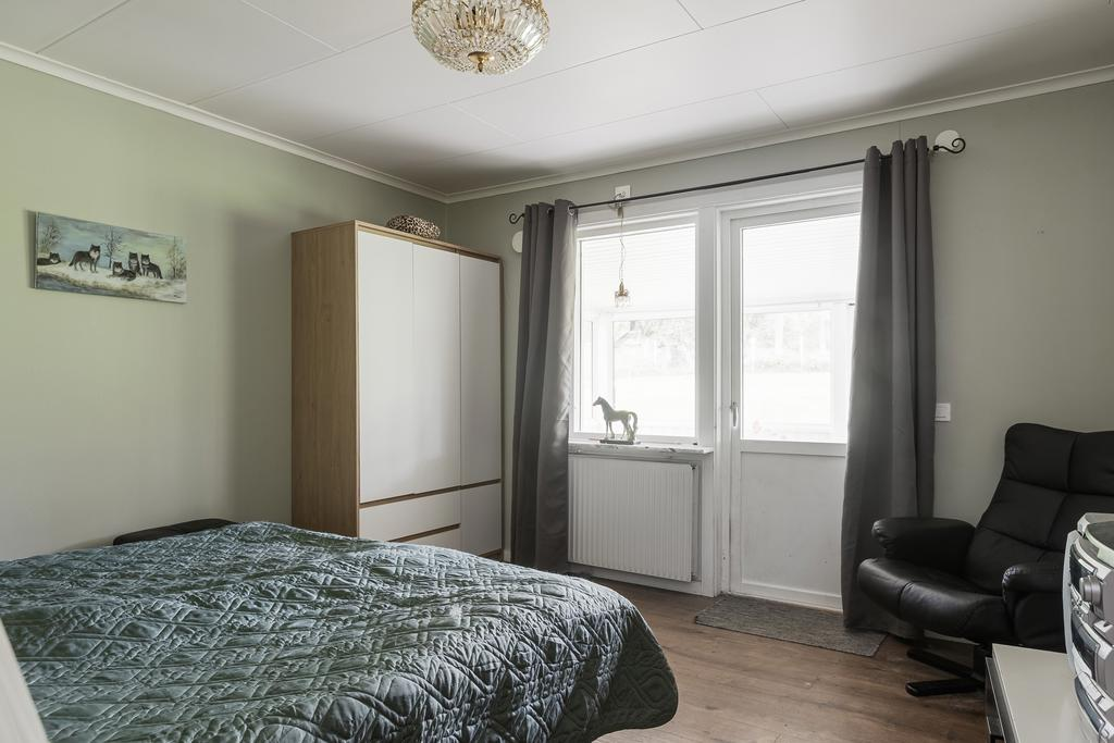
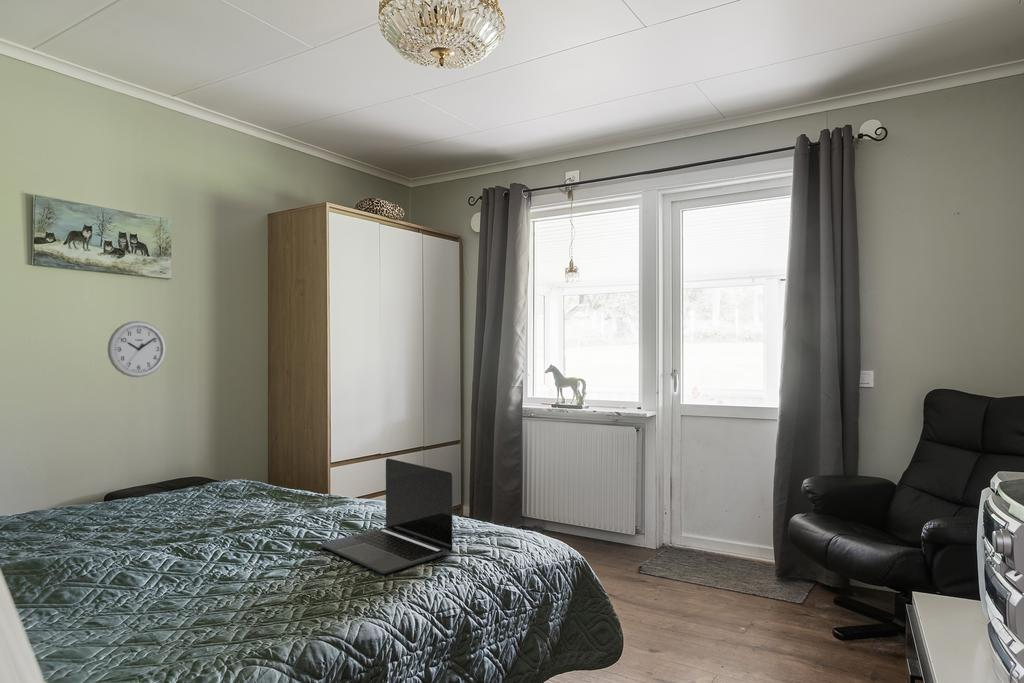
+ wall clock [106,320,167,378]
+ laptop [320,457,453,575]
